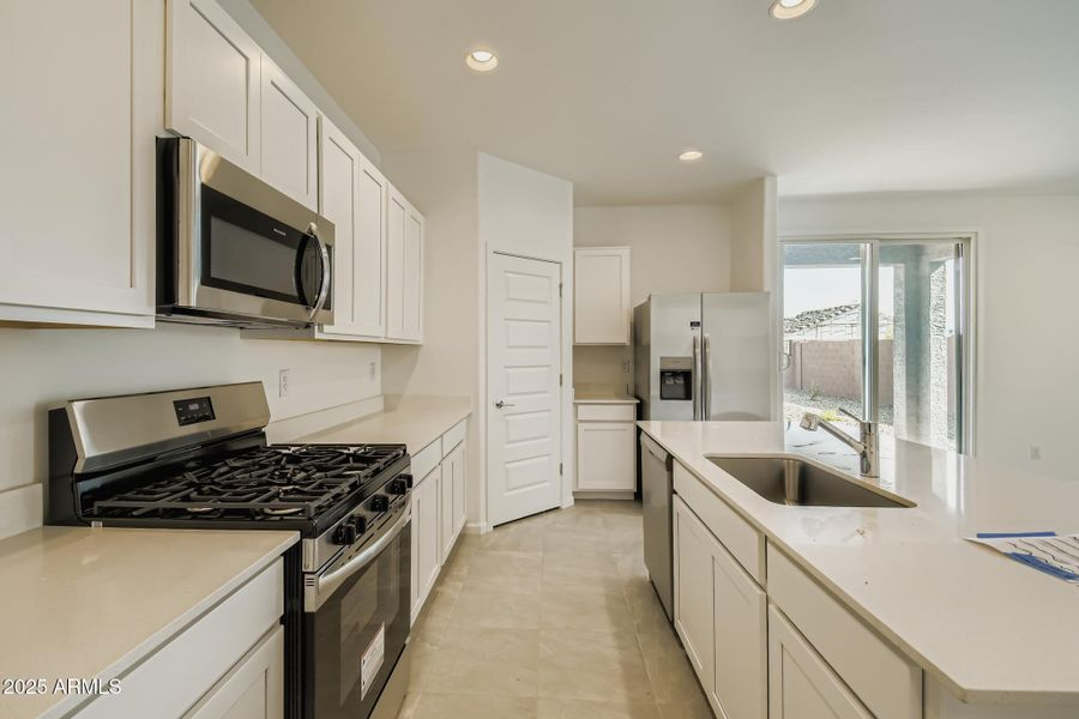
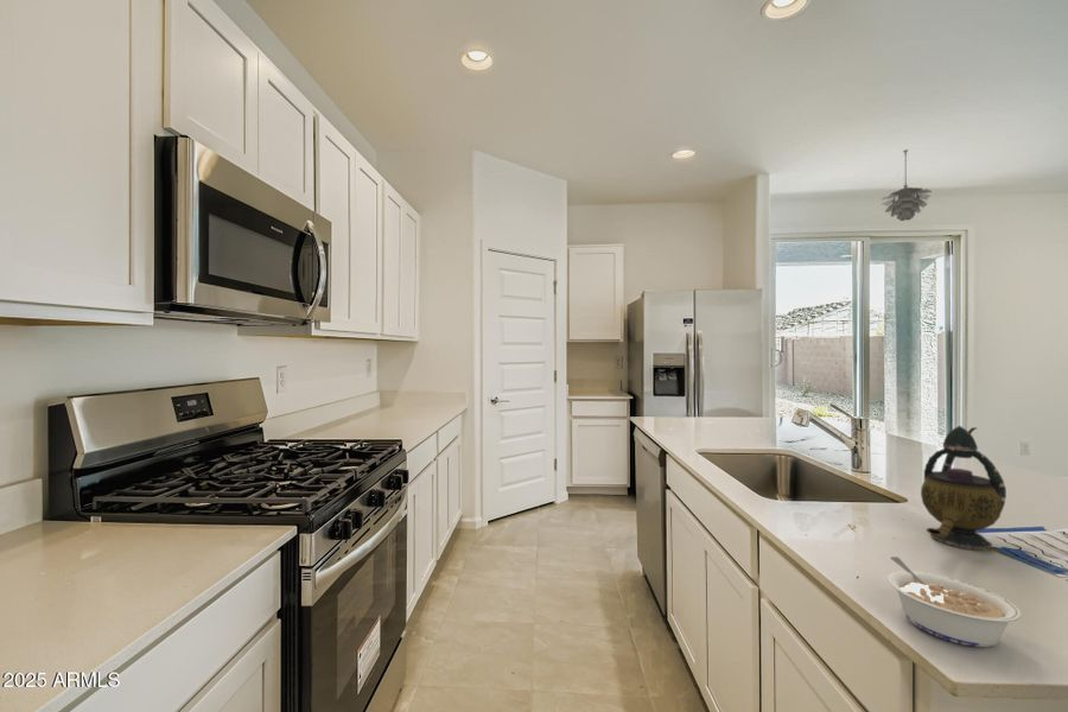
+ pendant light [881,148,933,222]
+ legume [886,555,1022,649]
+ teapot [920,425,1007,552]
